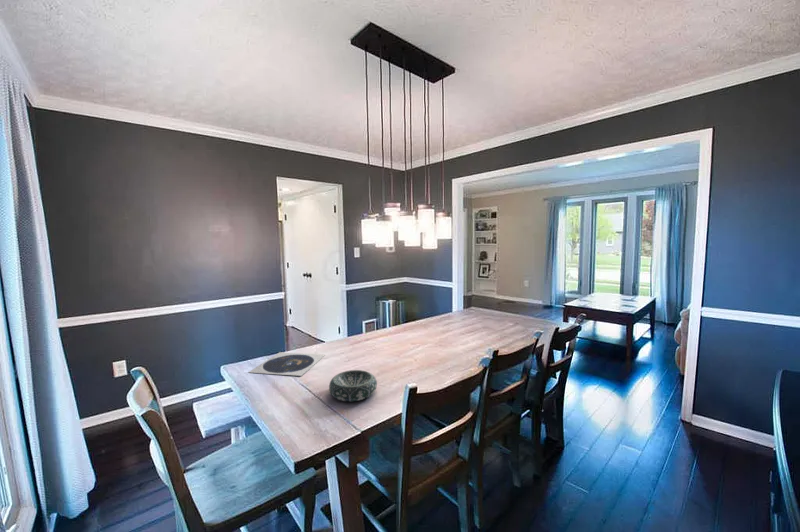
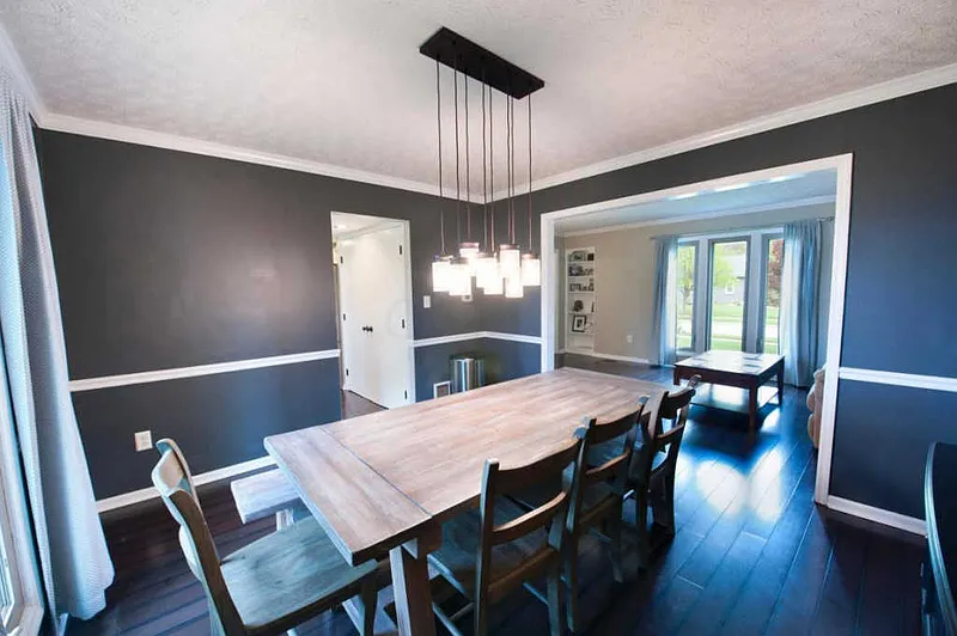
- decorative bowl [328,369,378,402]
- plate [249,351,325,377]
